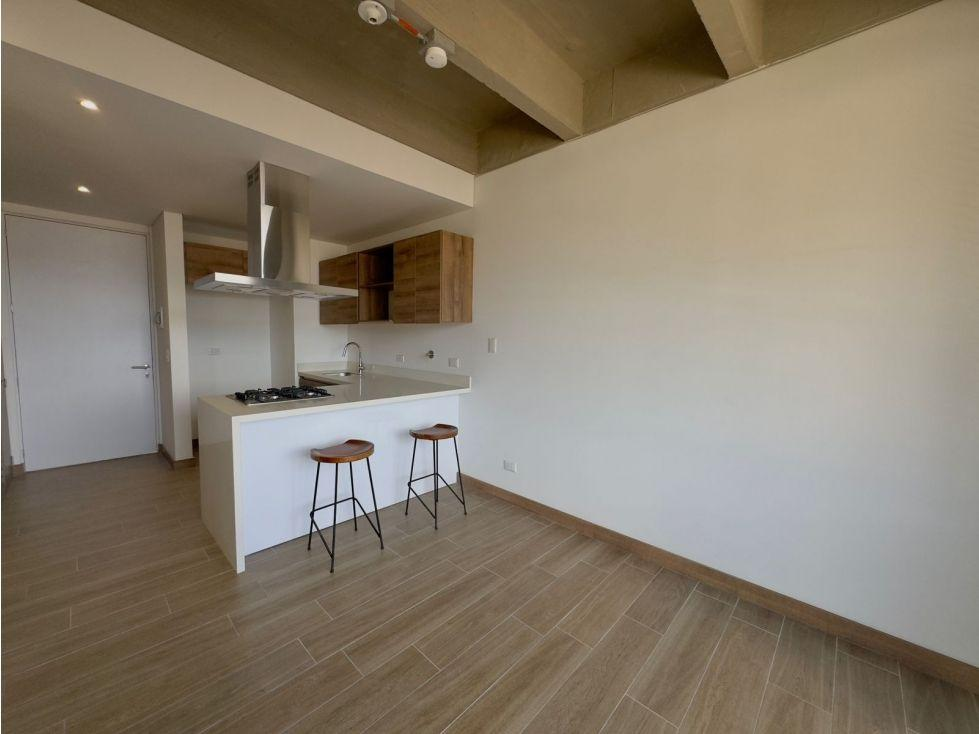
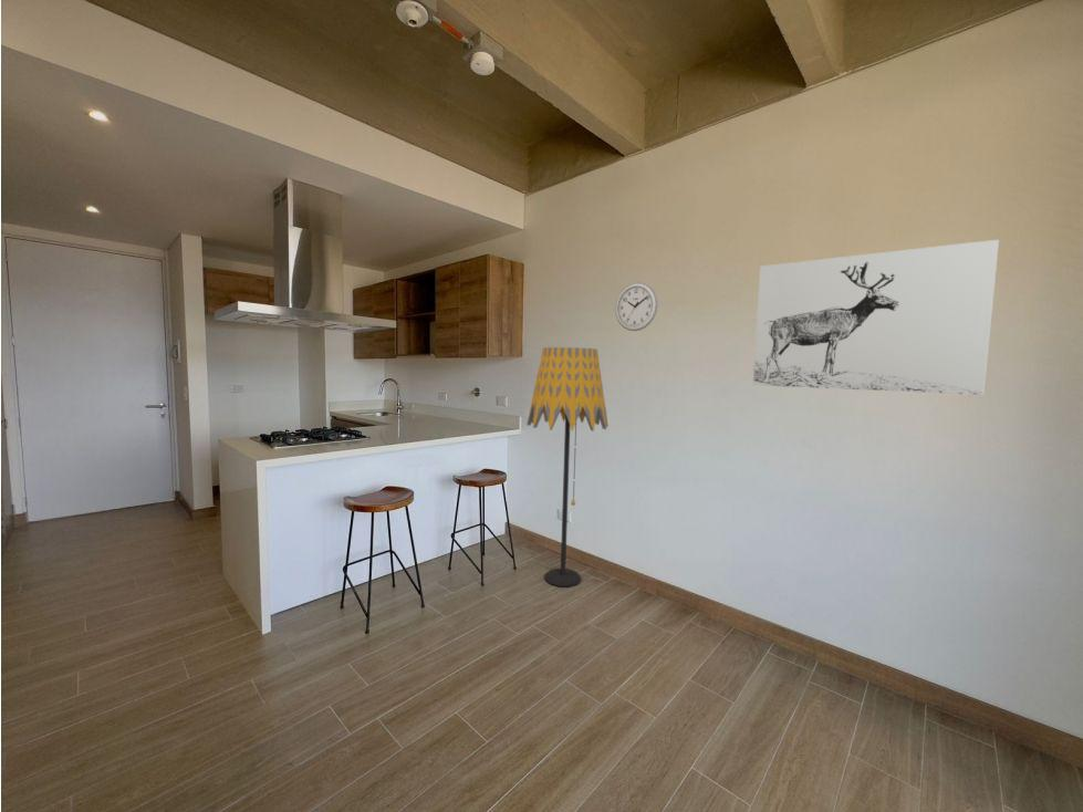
+ wall art [752,239,1000,396]
+ floor lamp [525,346,610,587]
+ wall clock [614,281,658,332]
